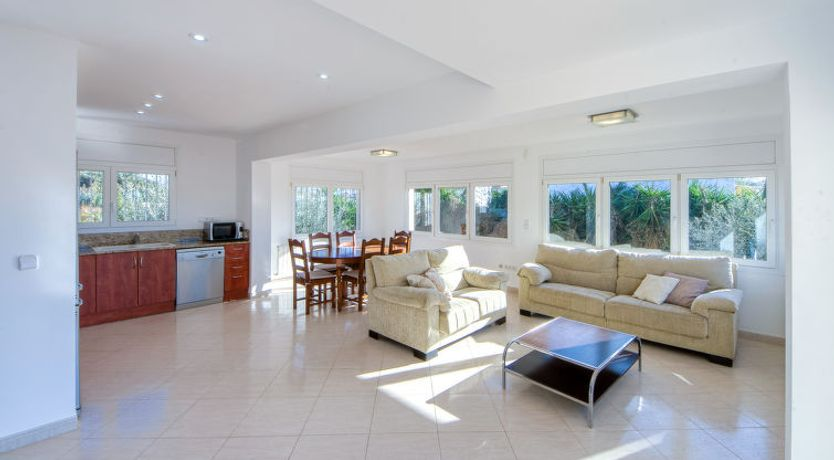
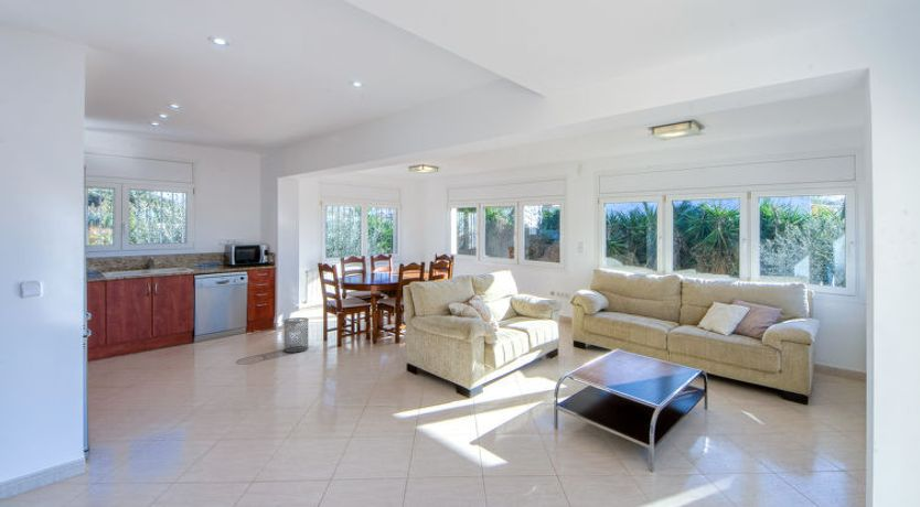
+ waste basket [282,316,310,354]
